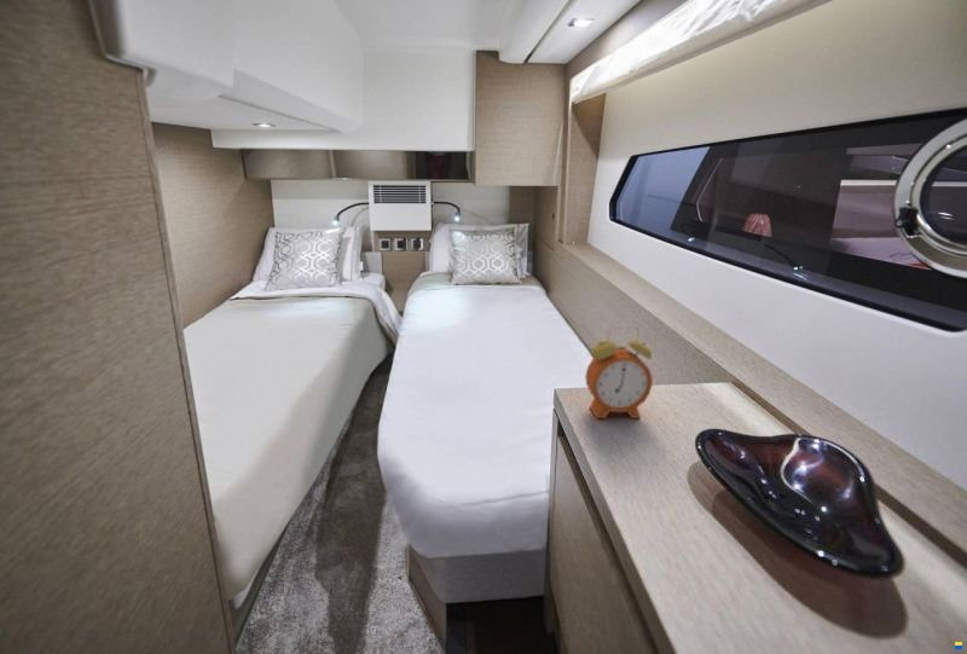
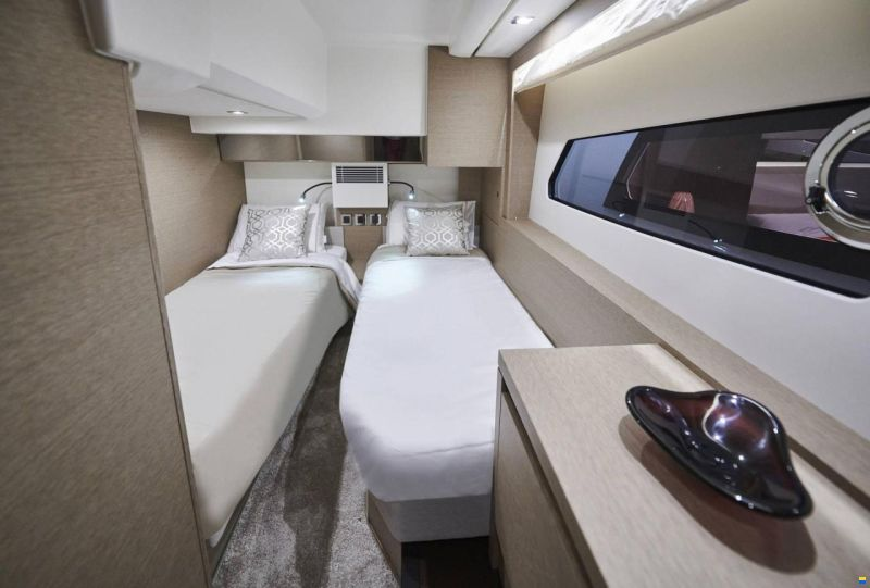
- alarm clock [584,326,654,419]
